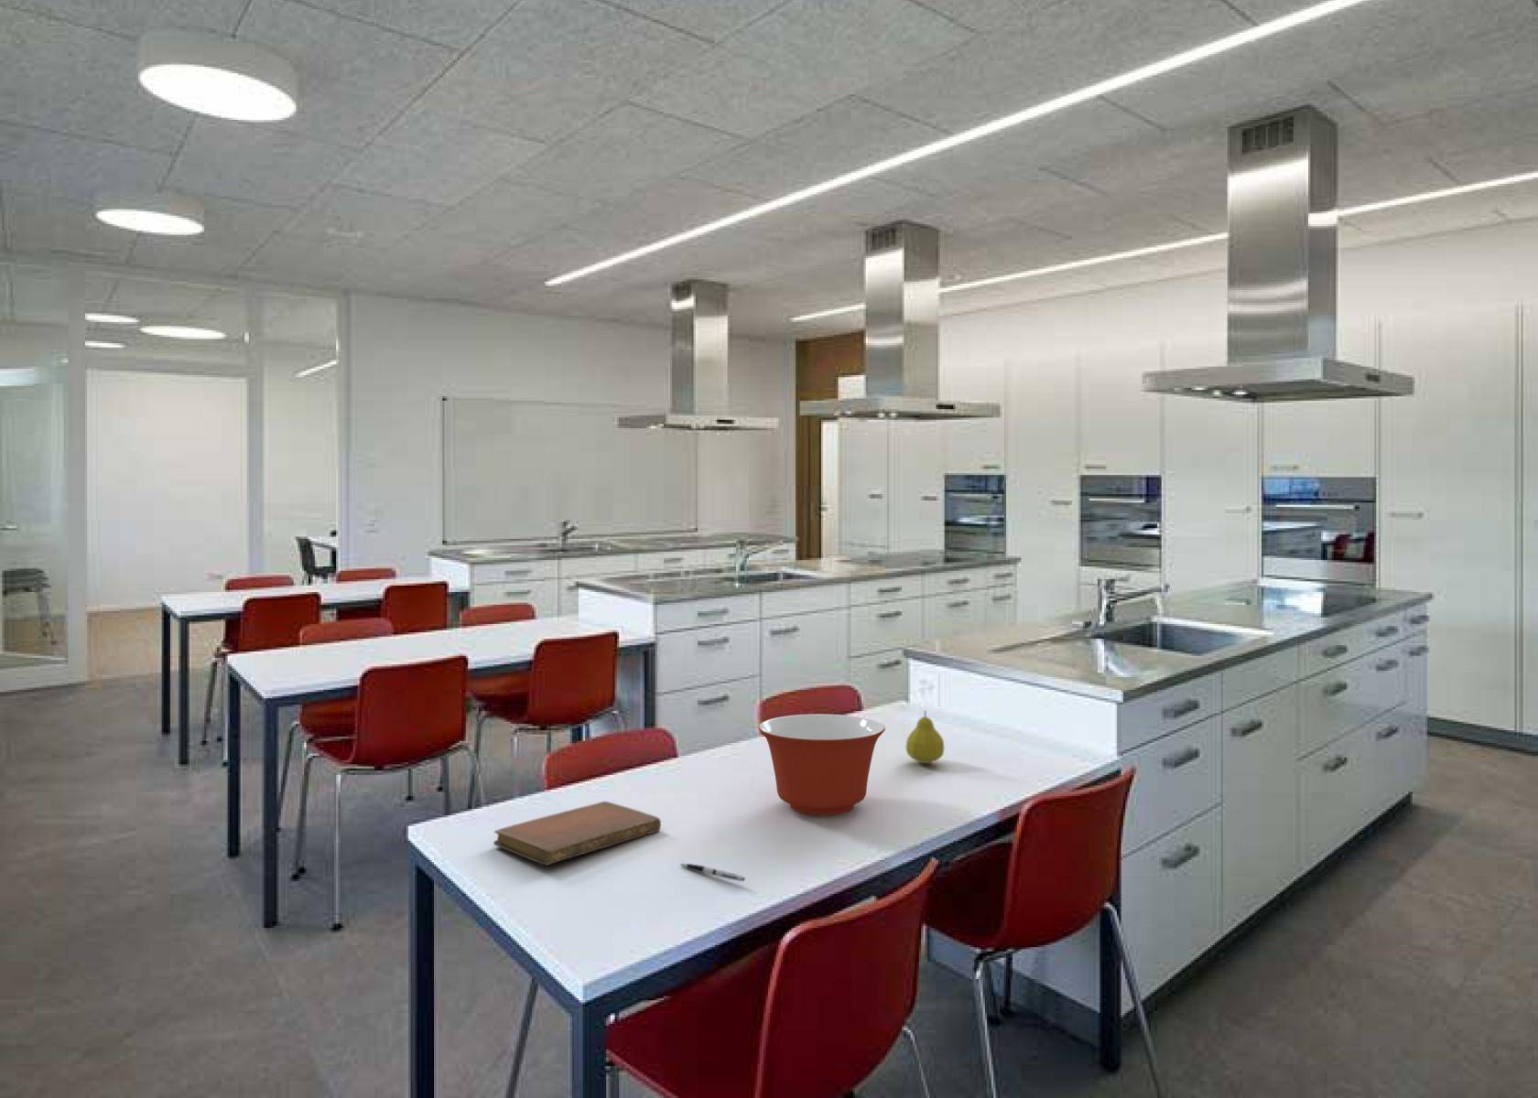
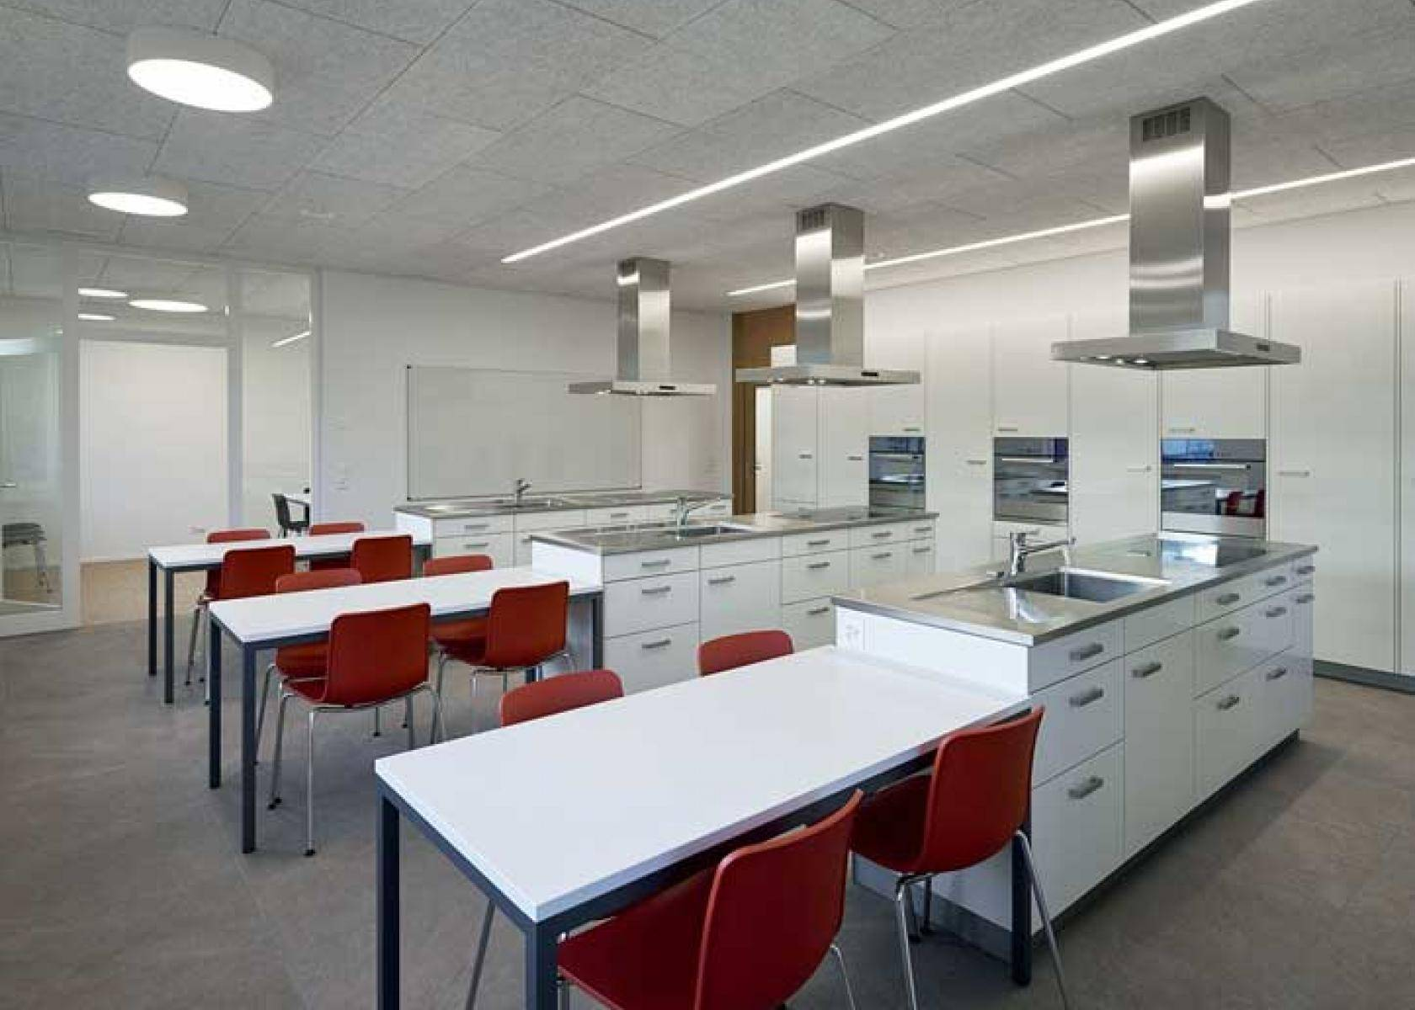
- pen [680,863,746,882]
- mixing bowl [757,713,887,816]
- fruit [906,709,945,764]
- notebook [492,801,662,866]
